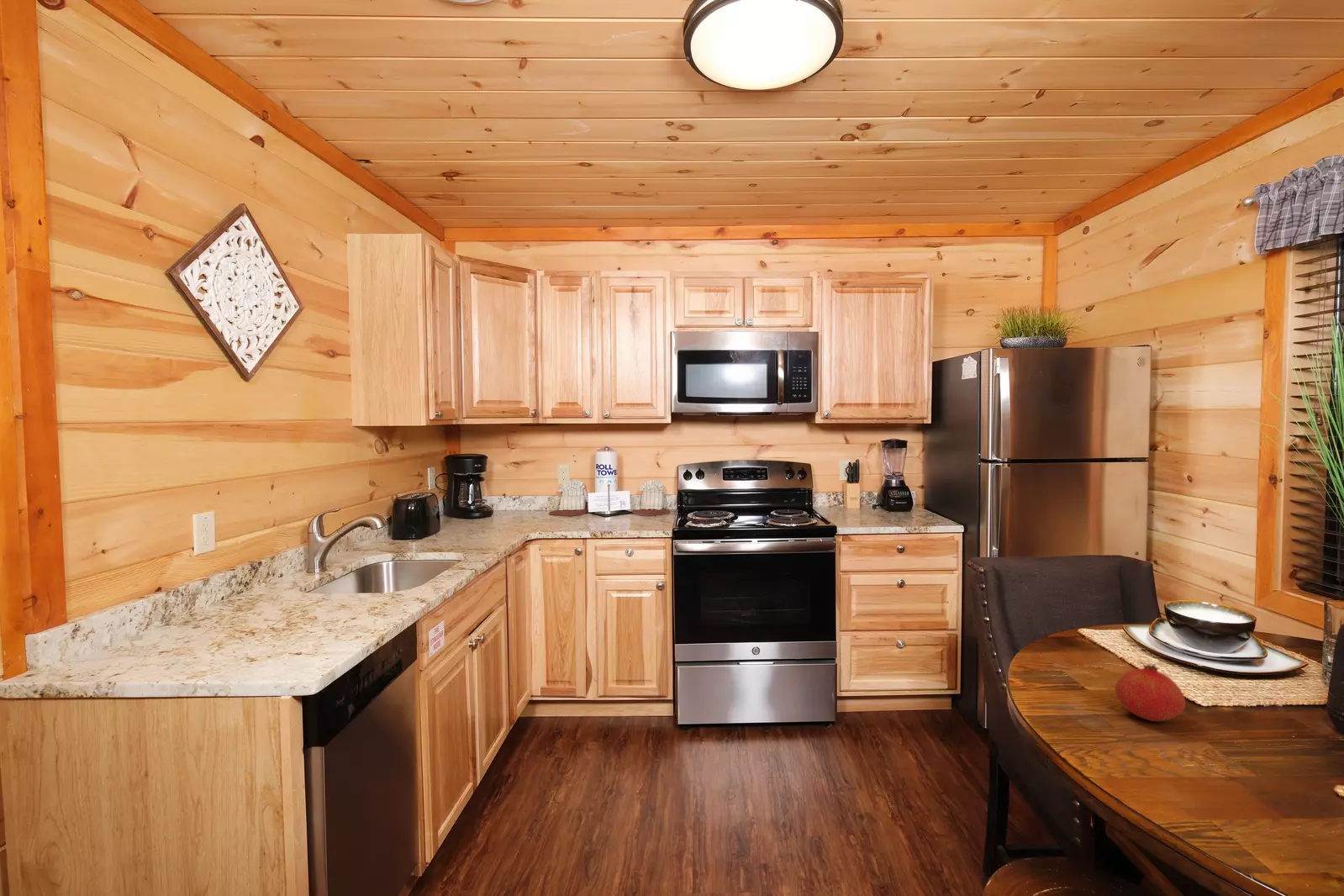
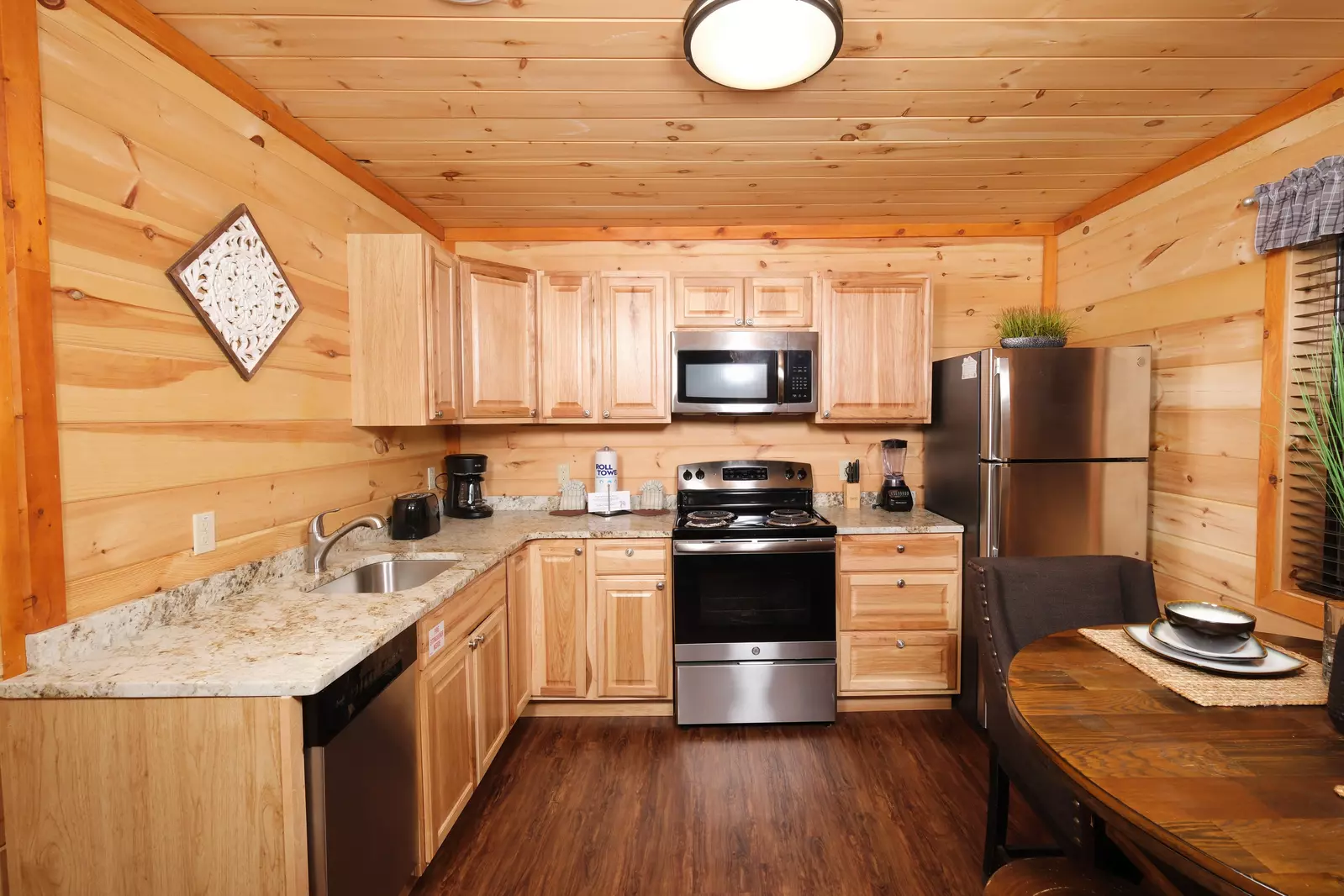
- fruit [1114,661,1186,722]
